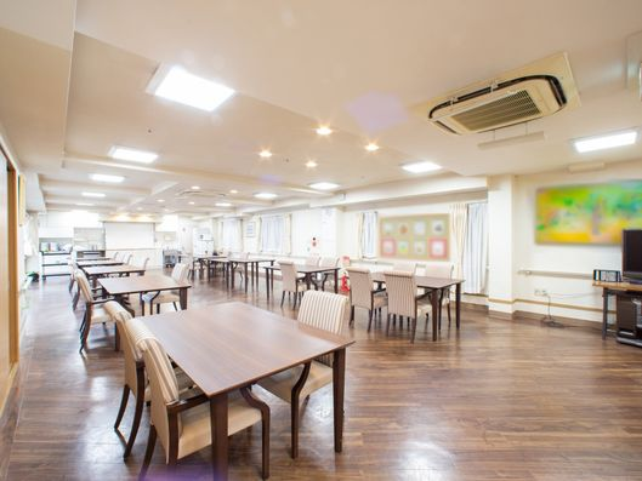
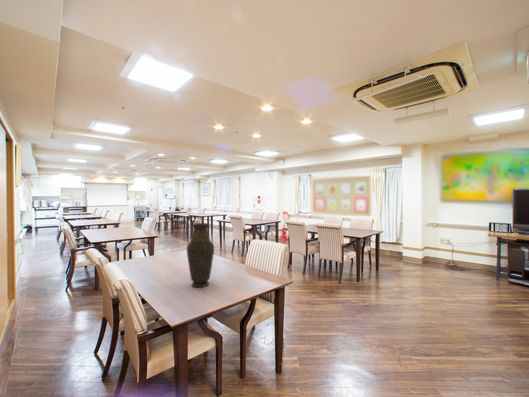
+ vase [186,222,215,288]
